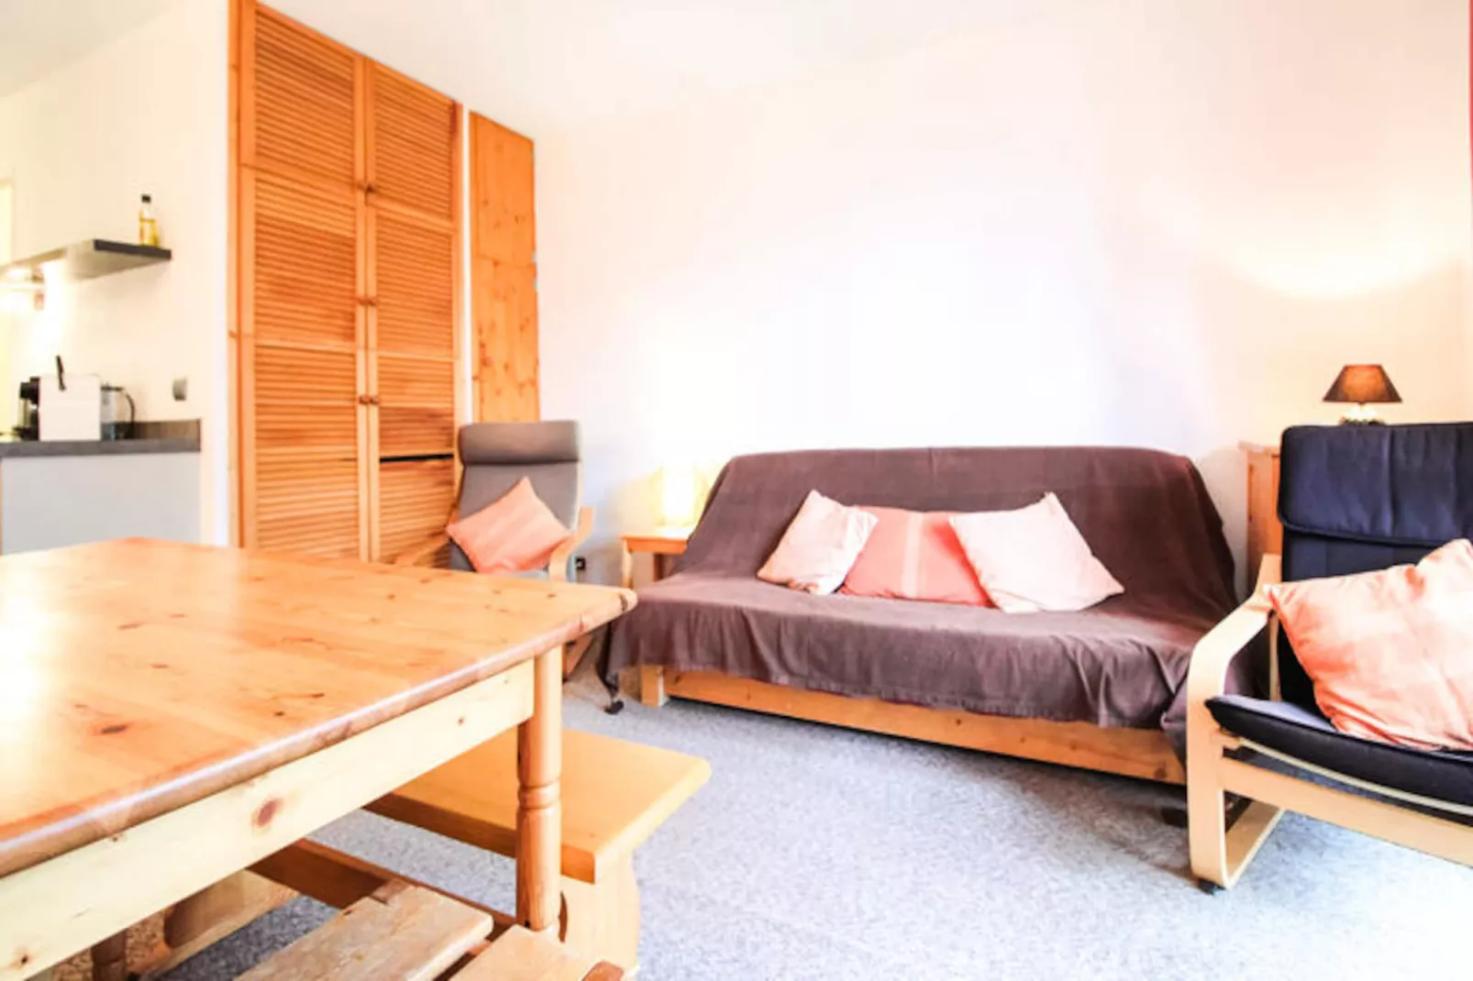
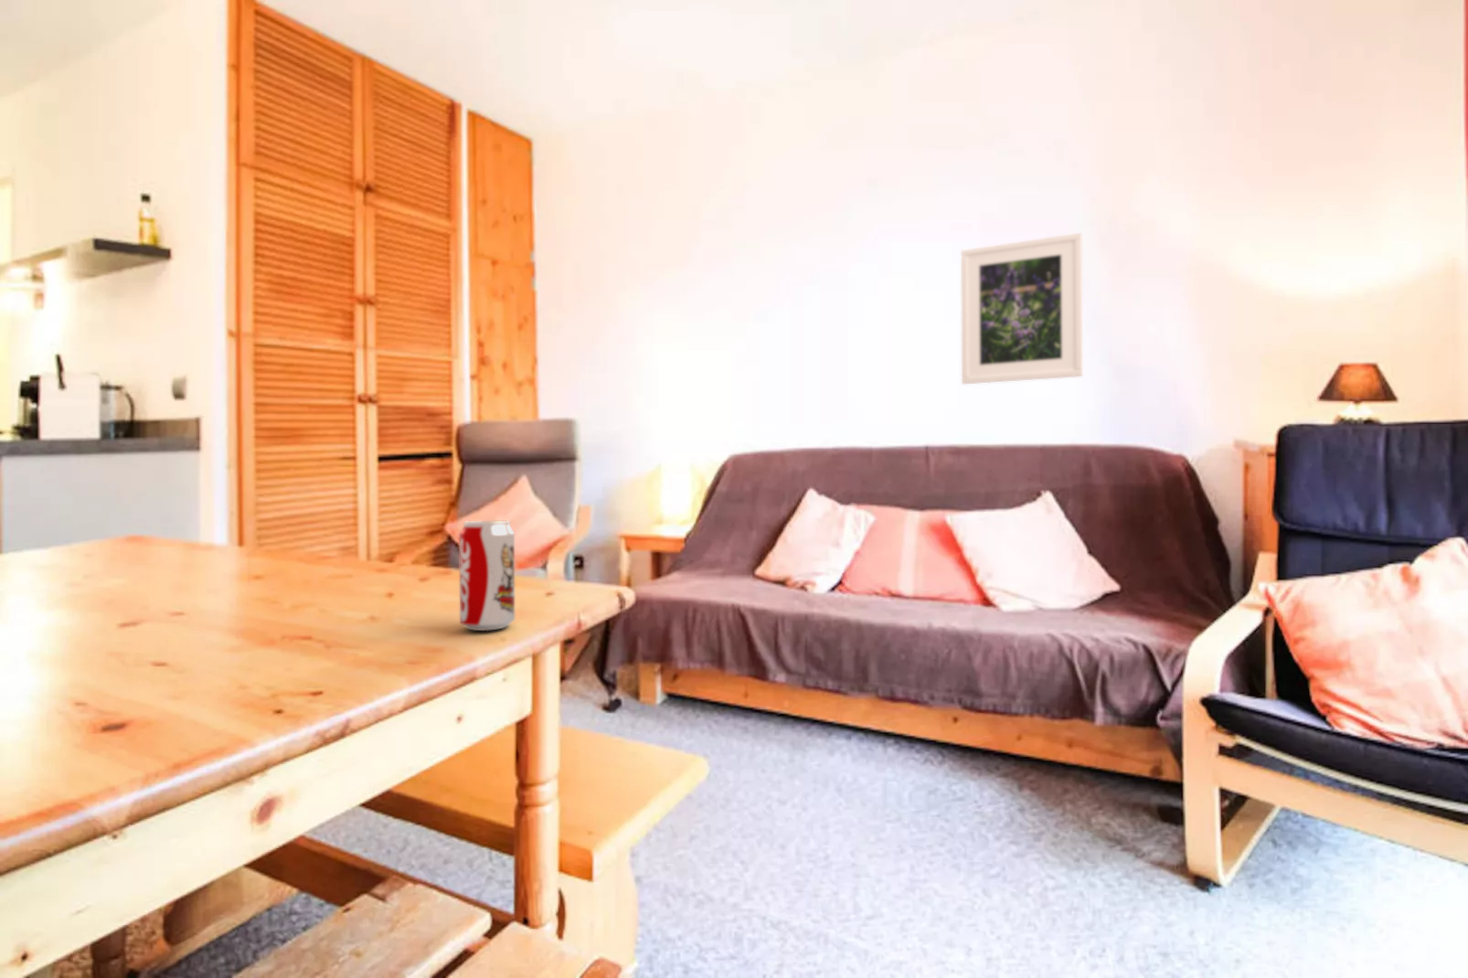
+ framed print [959,232,1083,385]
+ beverage can [458,520,515,632]
